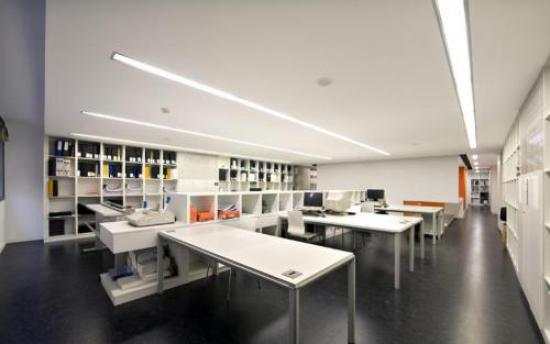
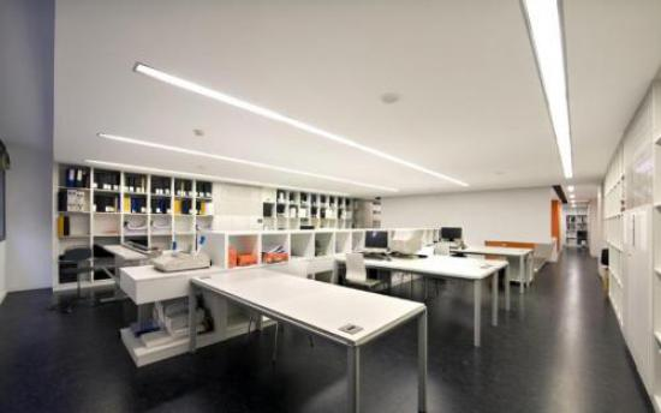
+ office chair [50,244,102,313]
